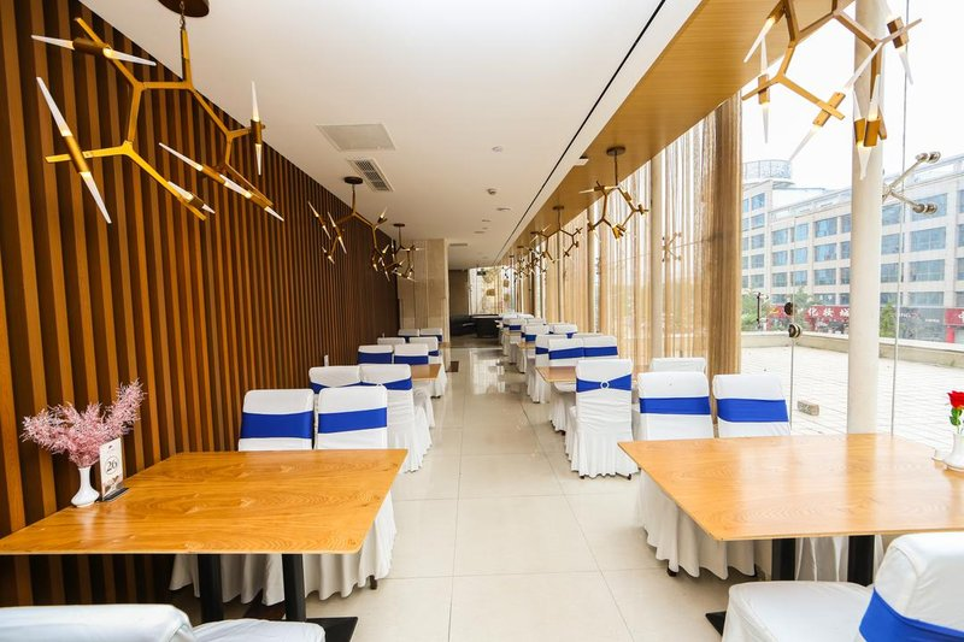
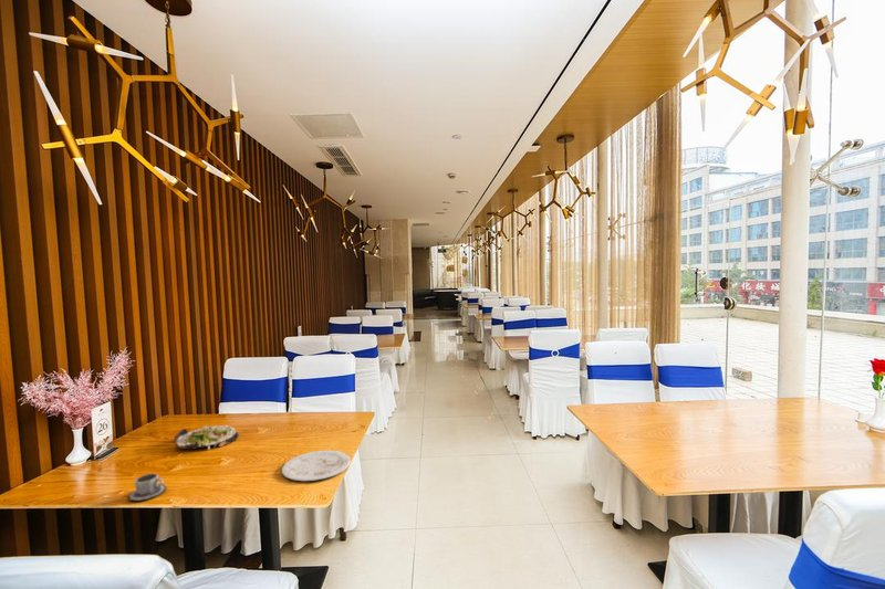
+ cup [126,472,168,502]
+ plate [281,449,352,482]
+ salad plate [174,424,239,451]
